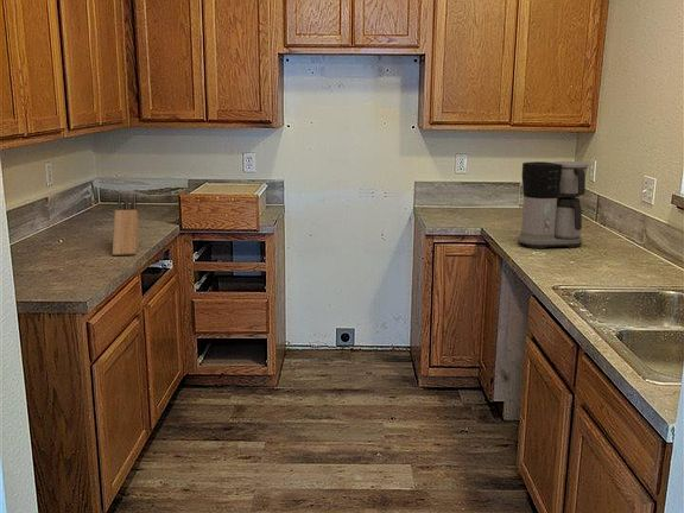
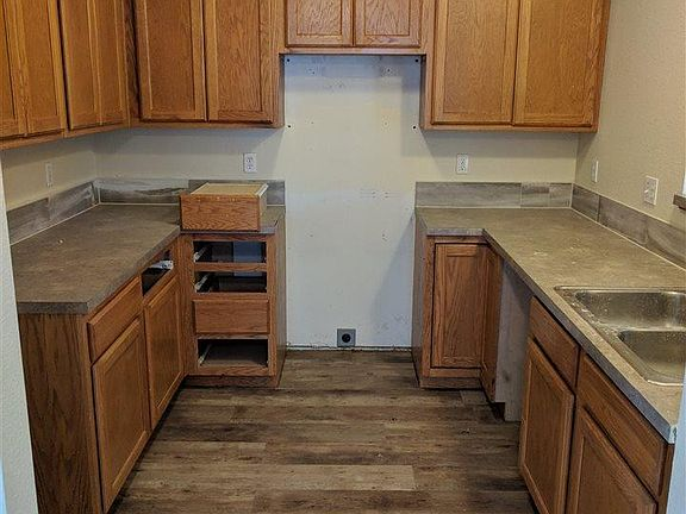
- coffee maker [517,160,589,249]
- knife block [112,194,140,256]
